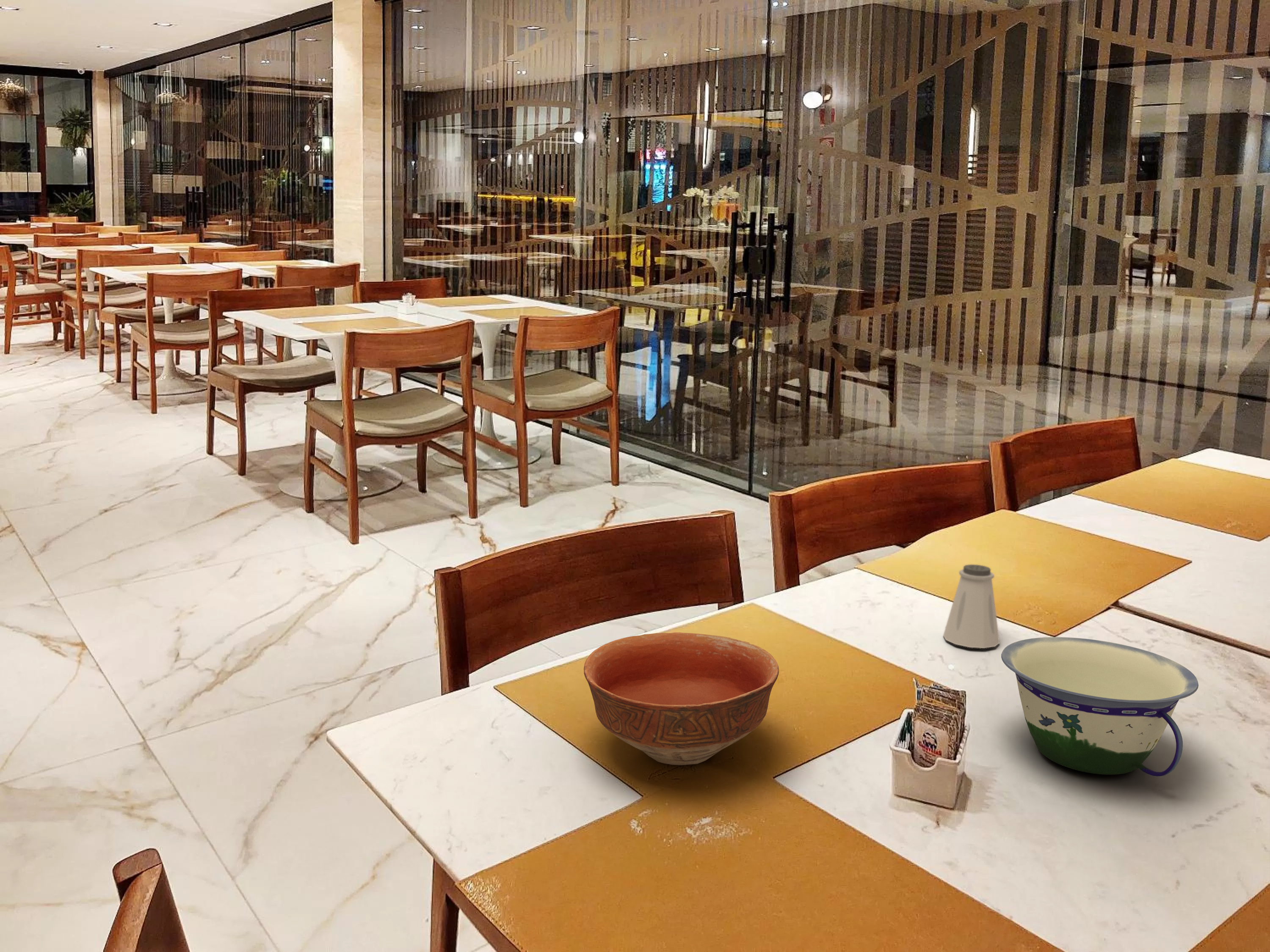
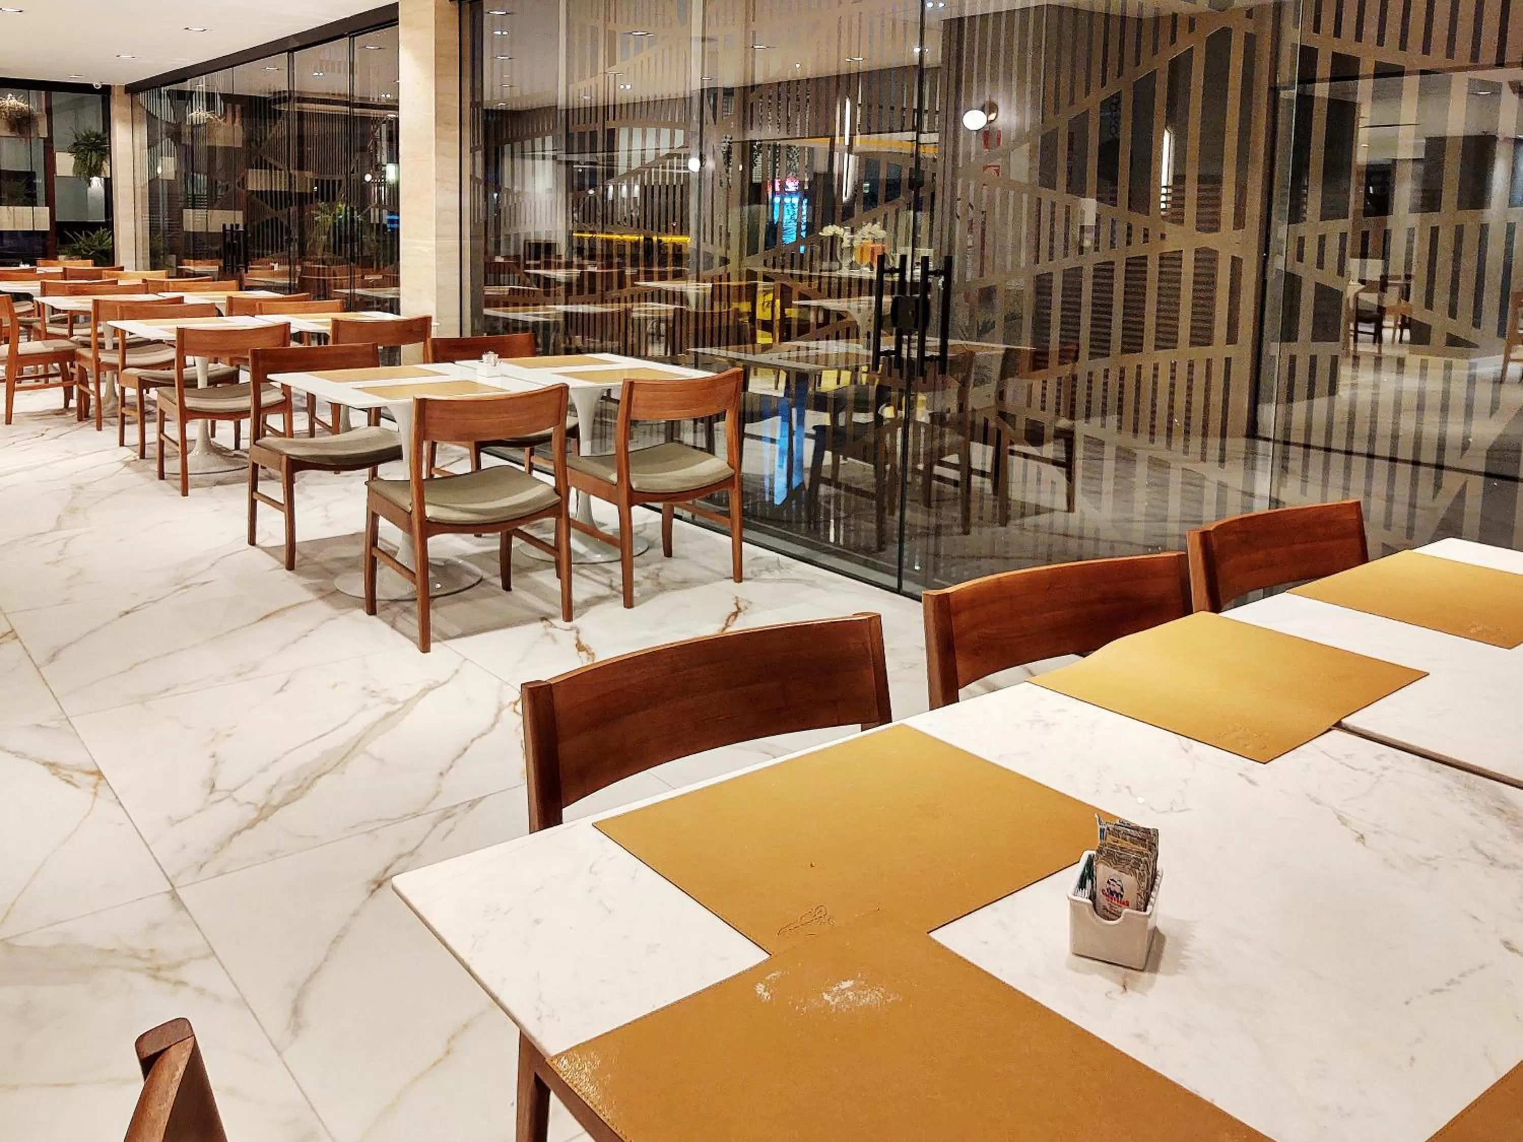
- bowl [583,632,779,765]
- saltshaker [943,564,1000,649]
- bowl [1001,637,1199,777]
